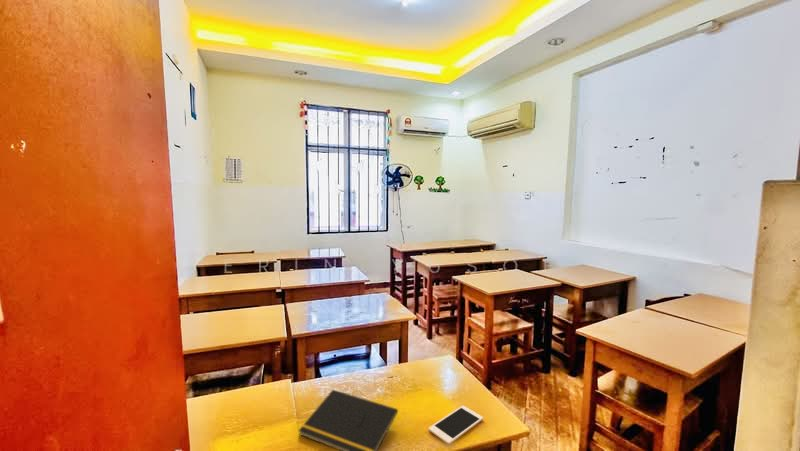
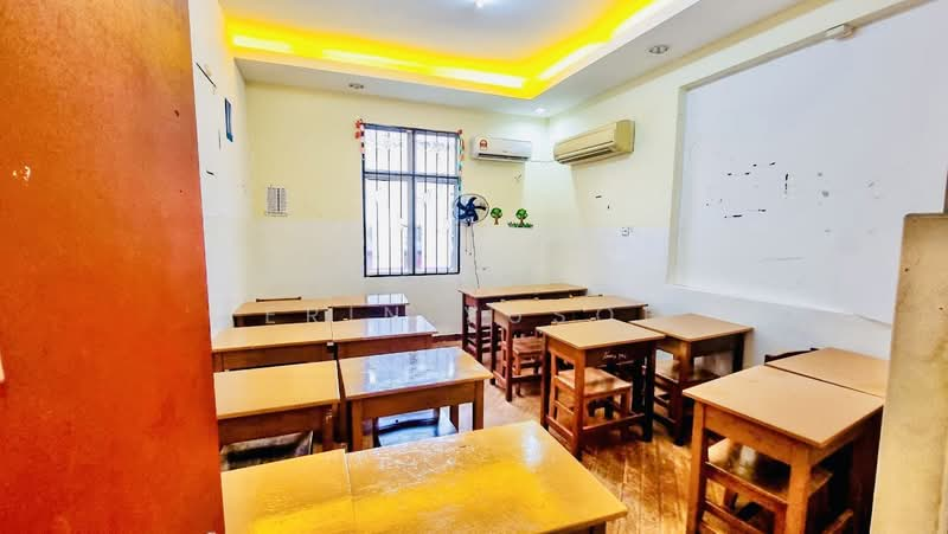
- notepad [297,389,399,451]
- cell phone [428,405,484,445]
